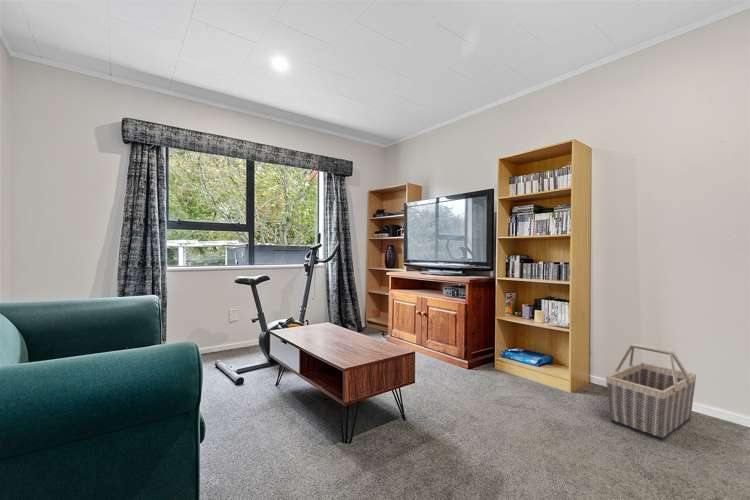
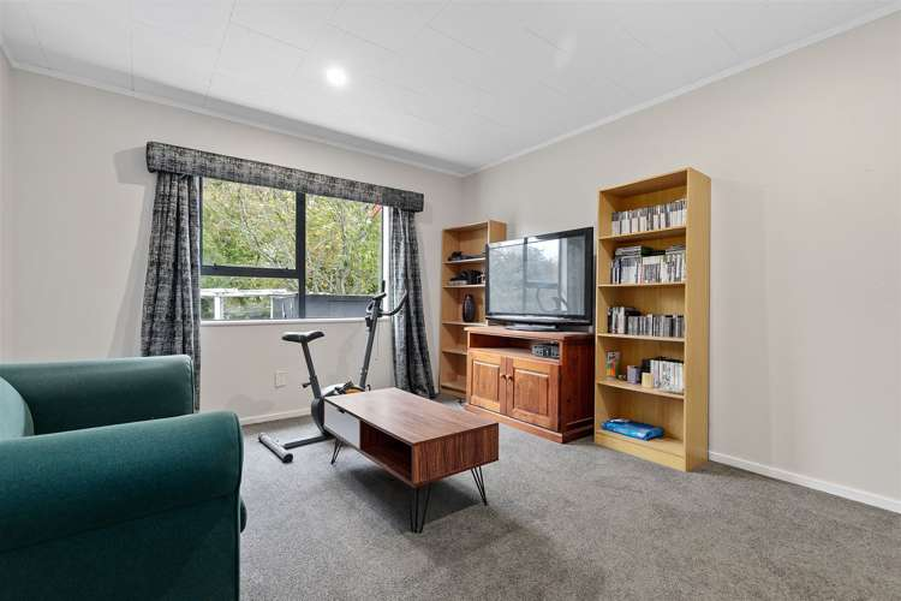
- basket [605,342,697,443]
